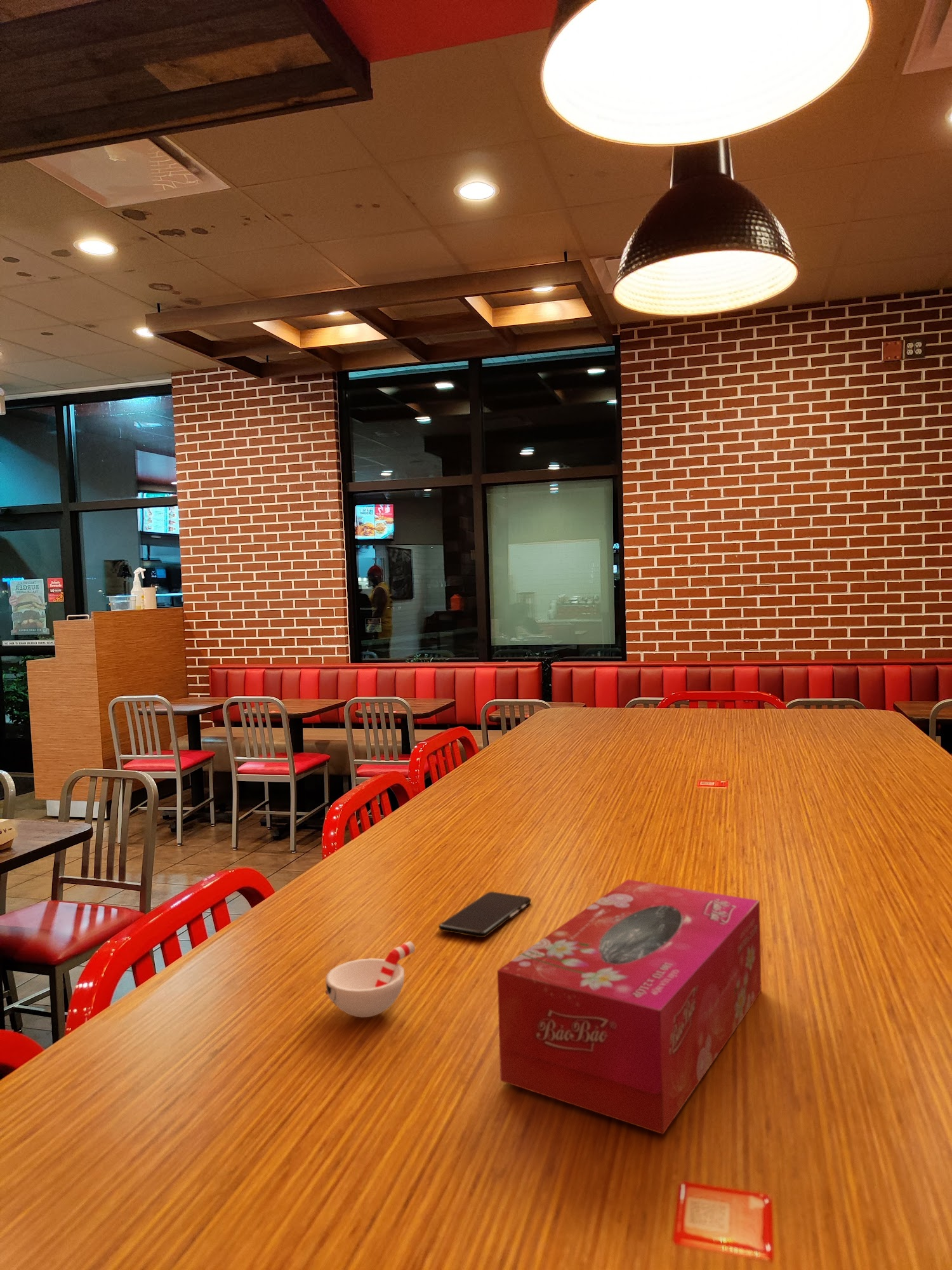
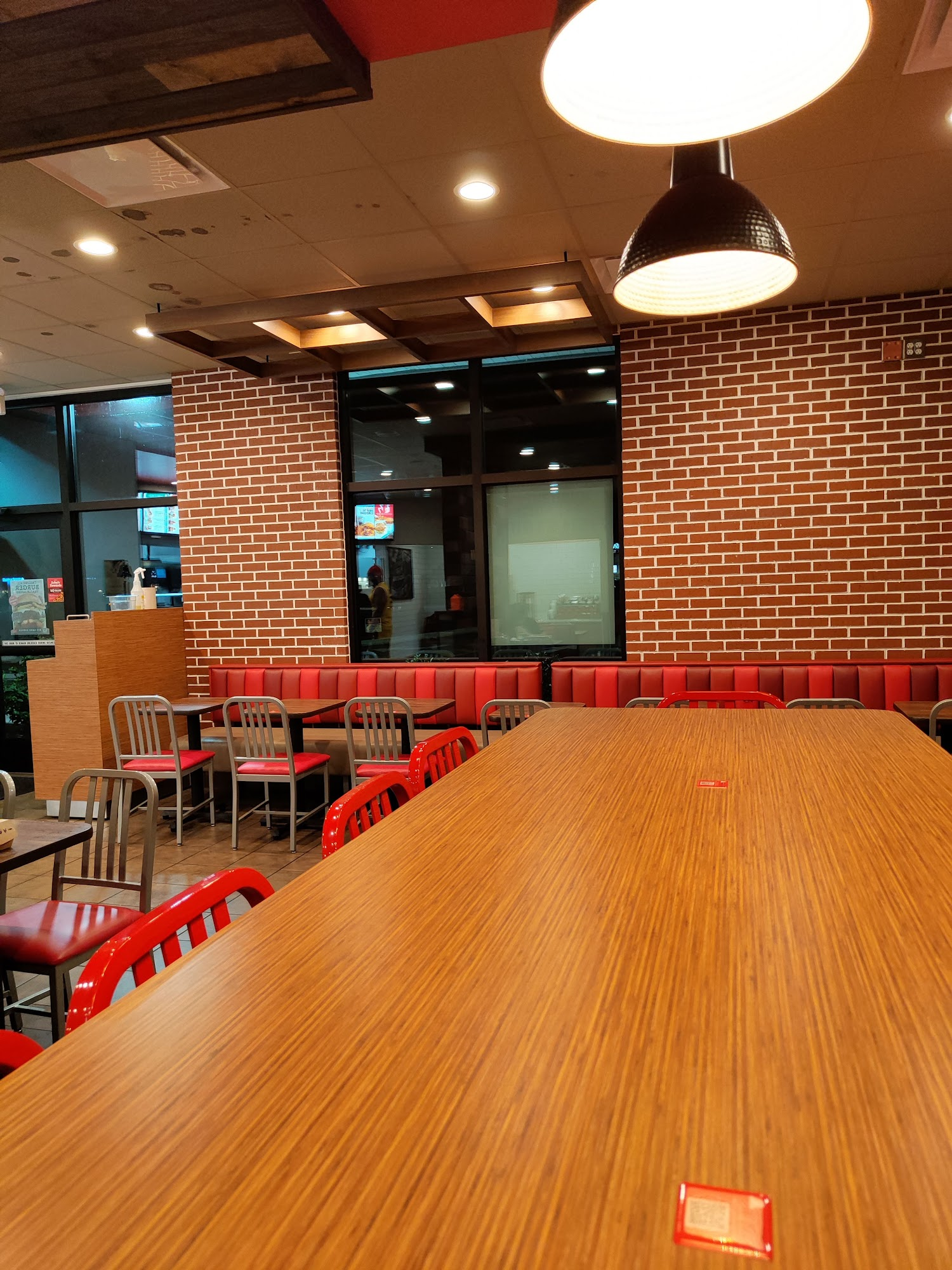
- tissue box [497,879,762,1135]
- smartphone [438,891,532,938]
- cup [324,940,416,1018]
